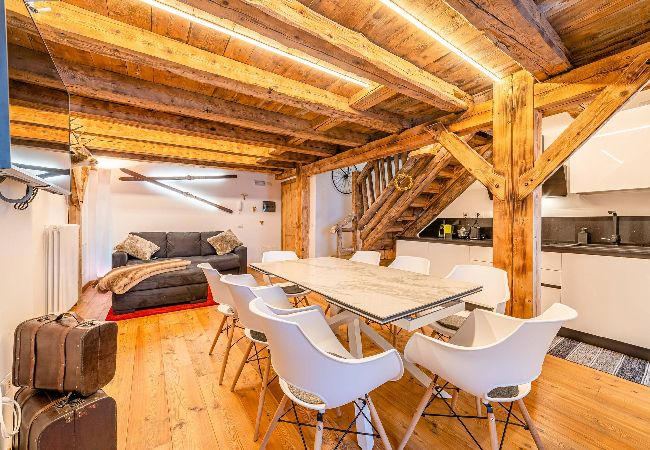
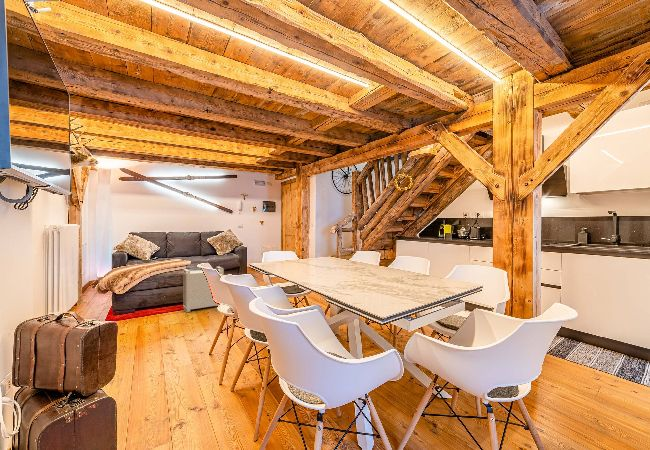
+ storage bin [182,266,225,313]
